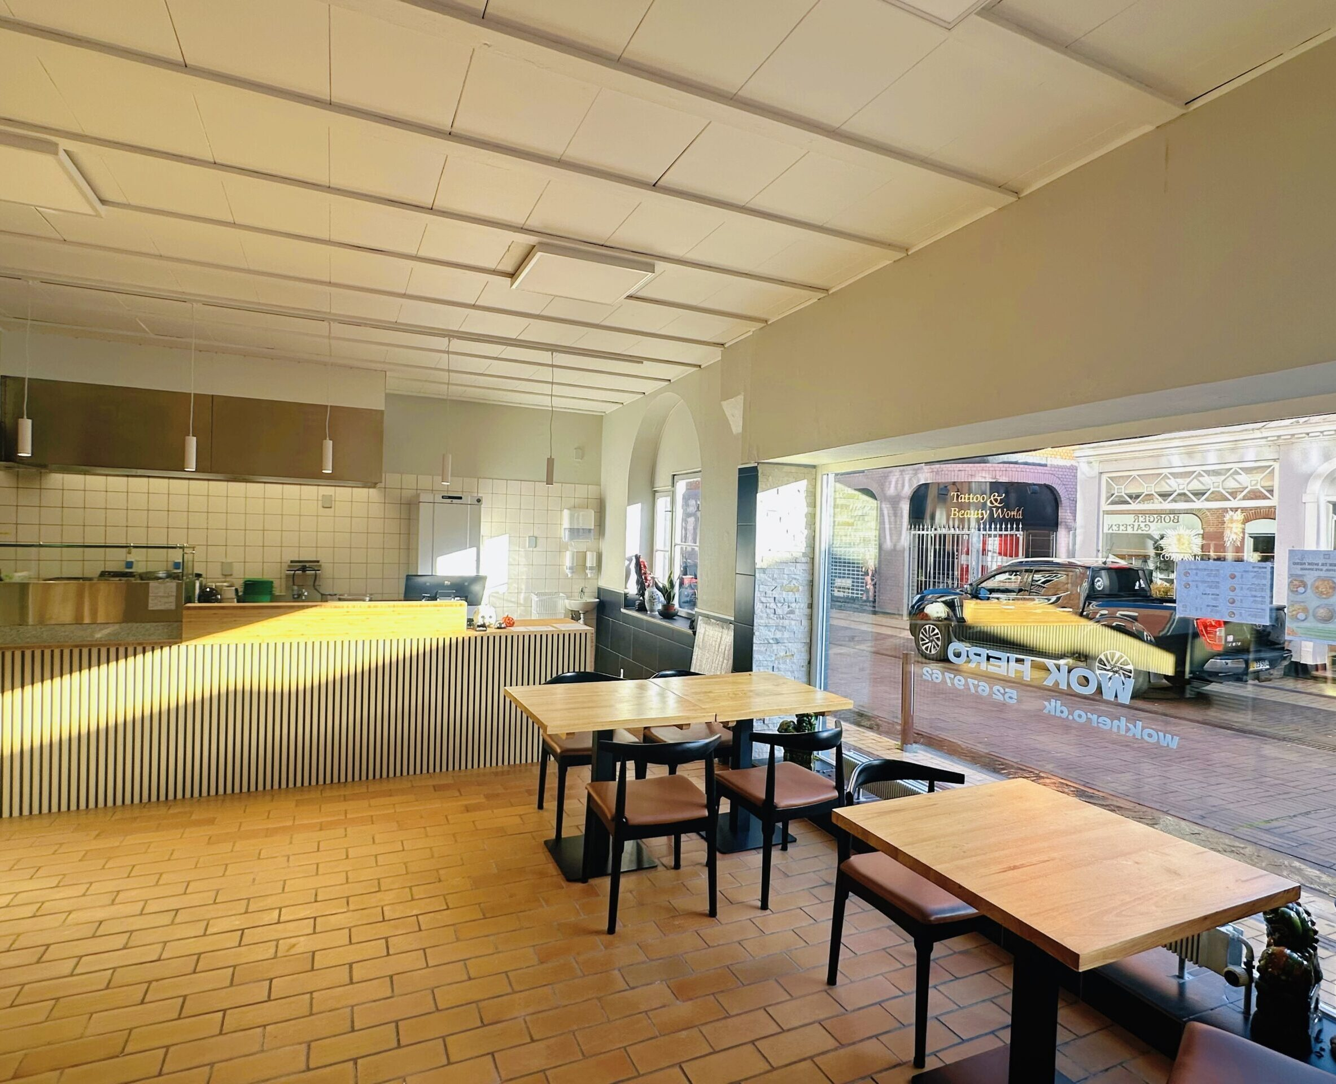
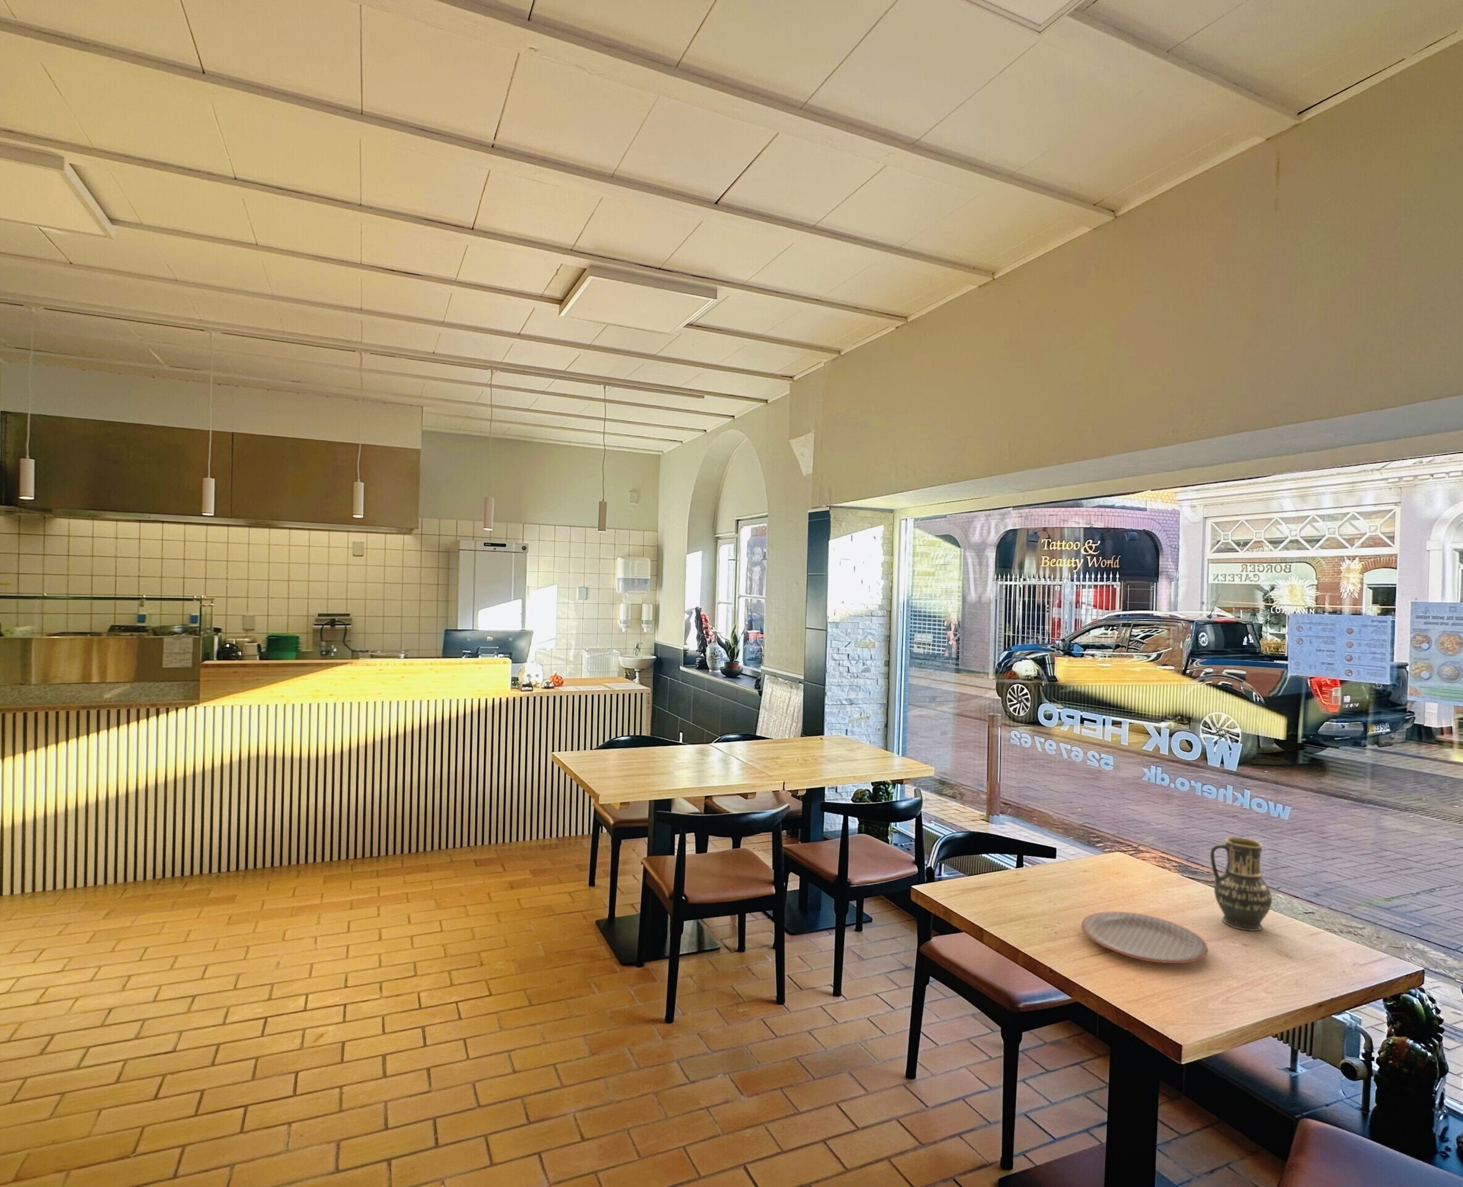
+ vase [1210,837,1273,931]
+ plate [1080,911,1209,964]
